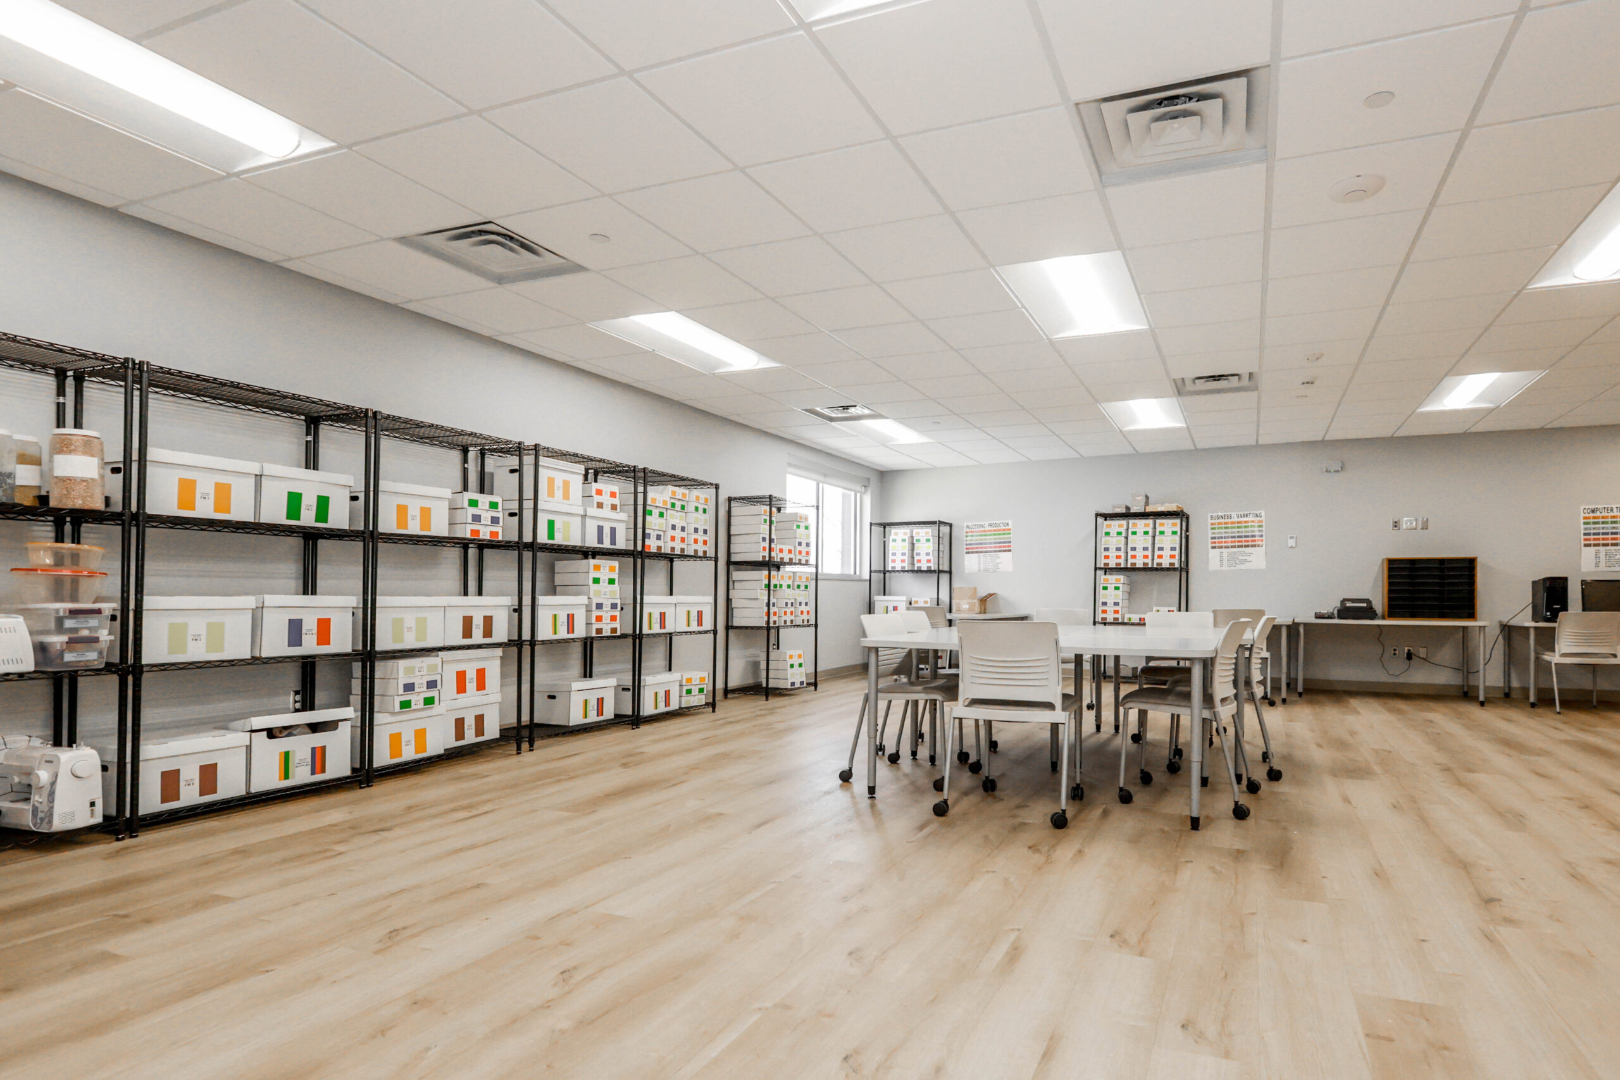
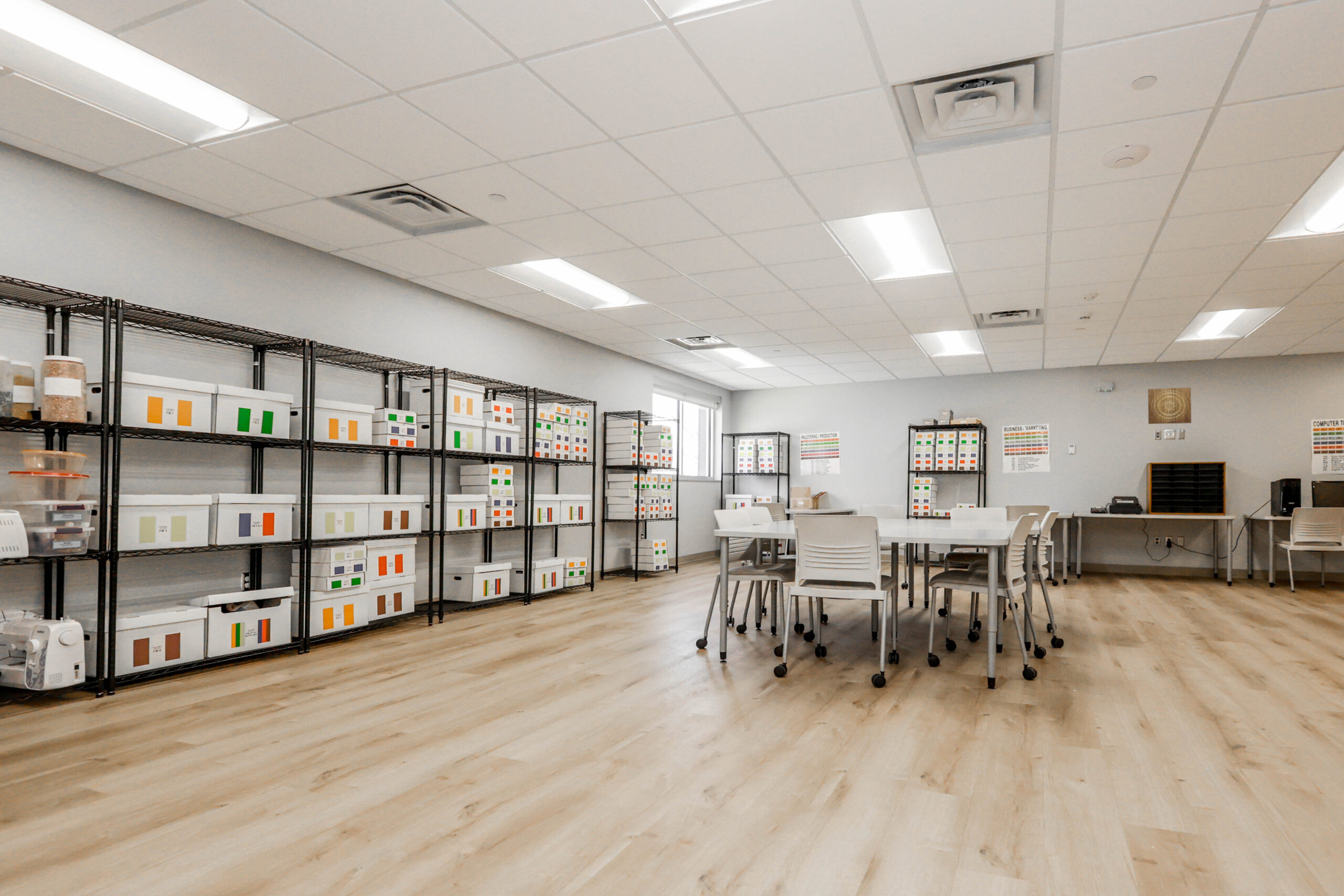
+ wall art [1148,387,1192,425]
